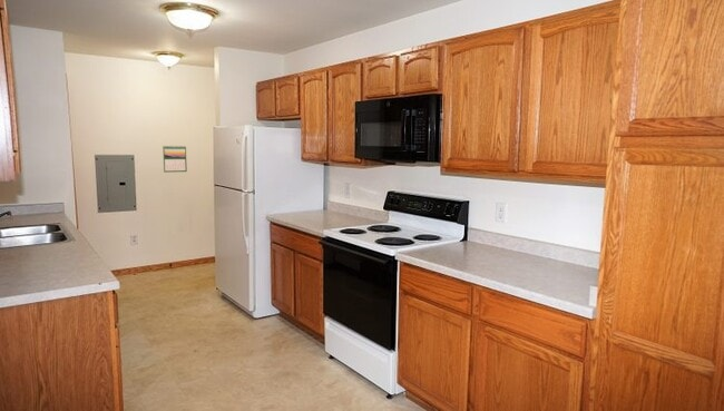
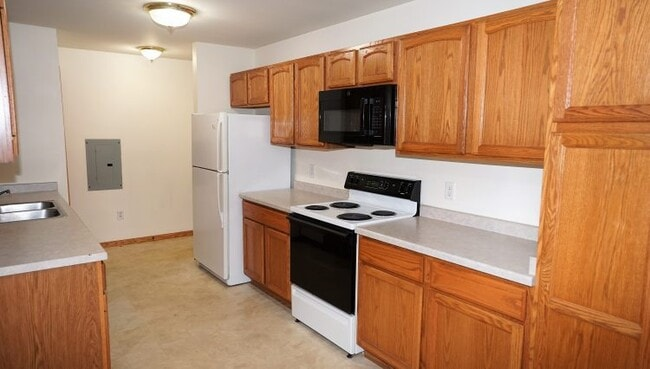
- calendar [162,145,188,174]
